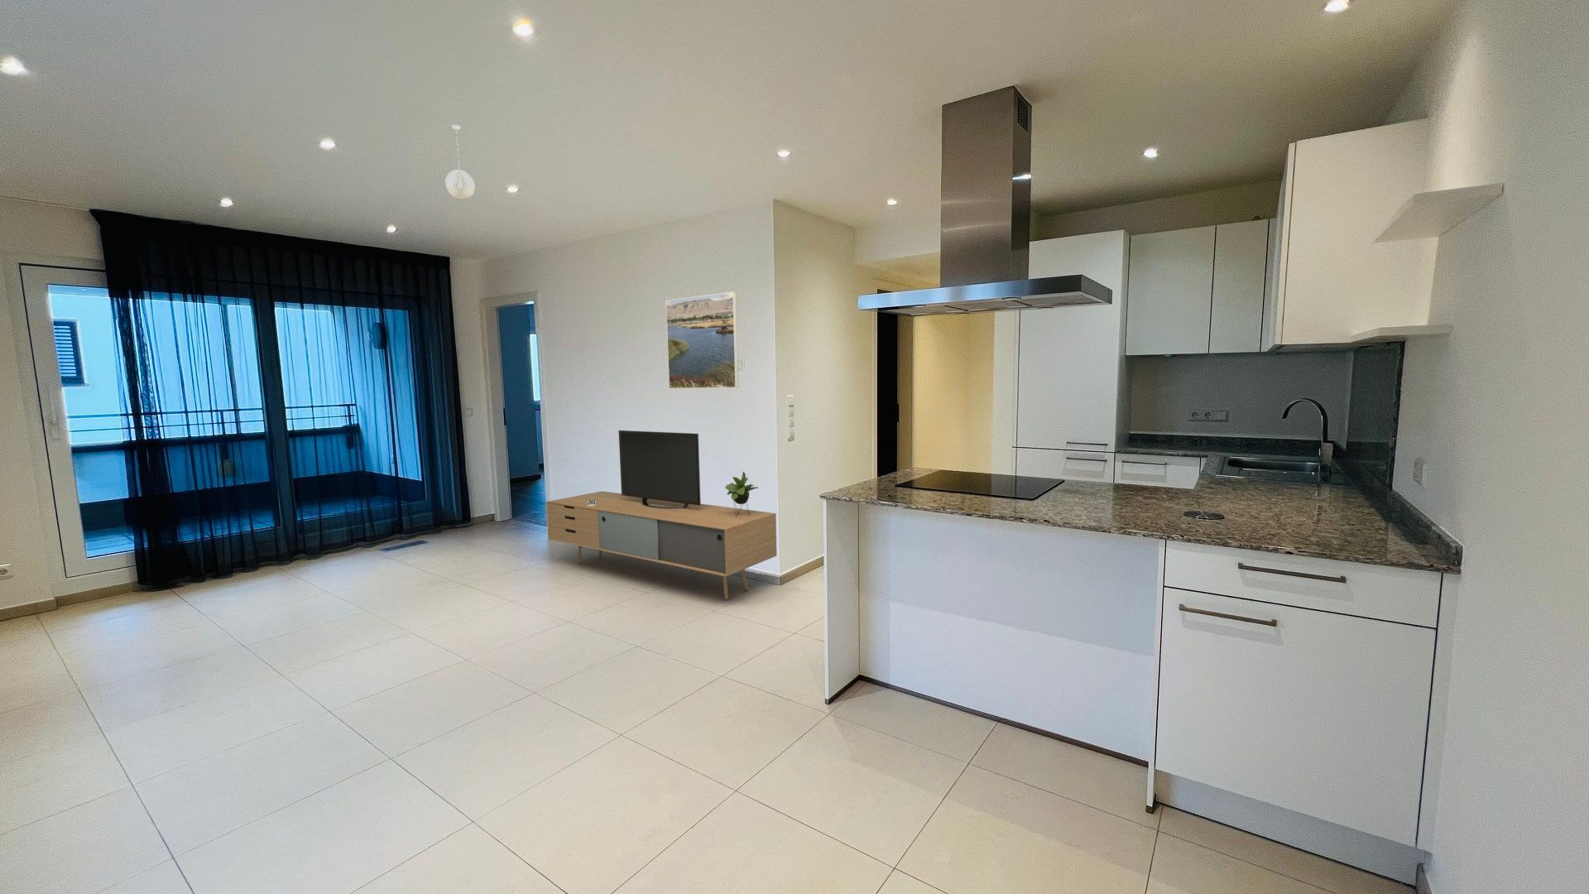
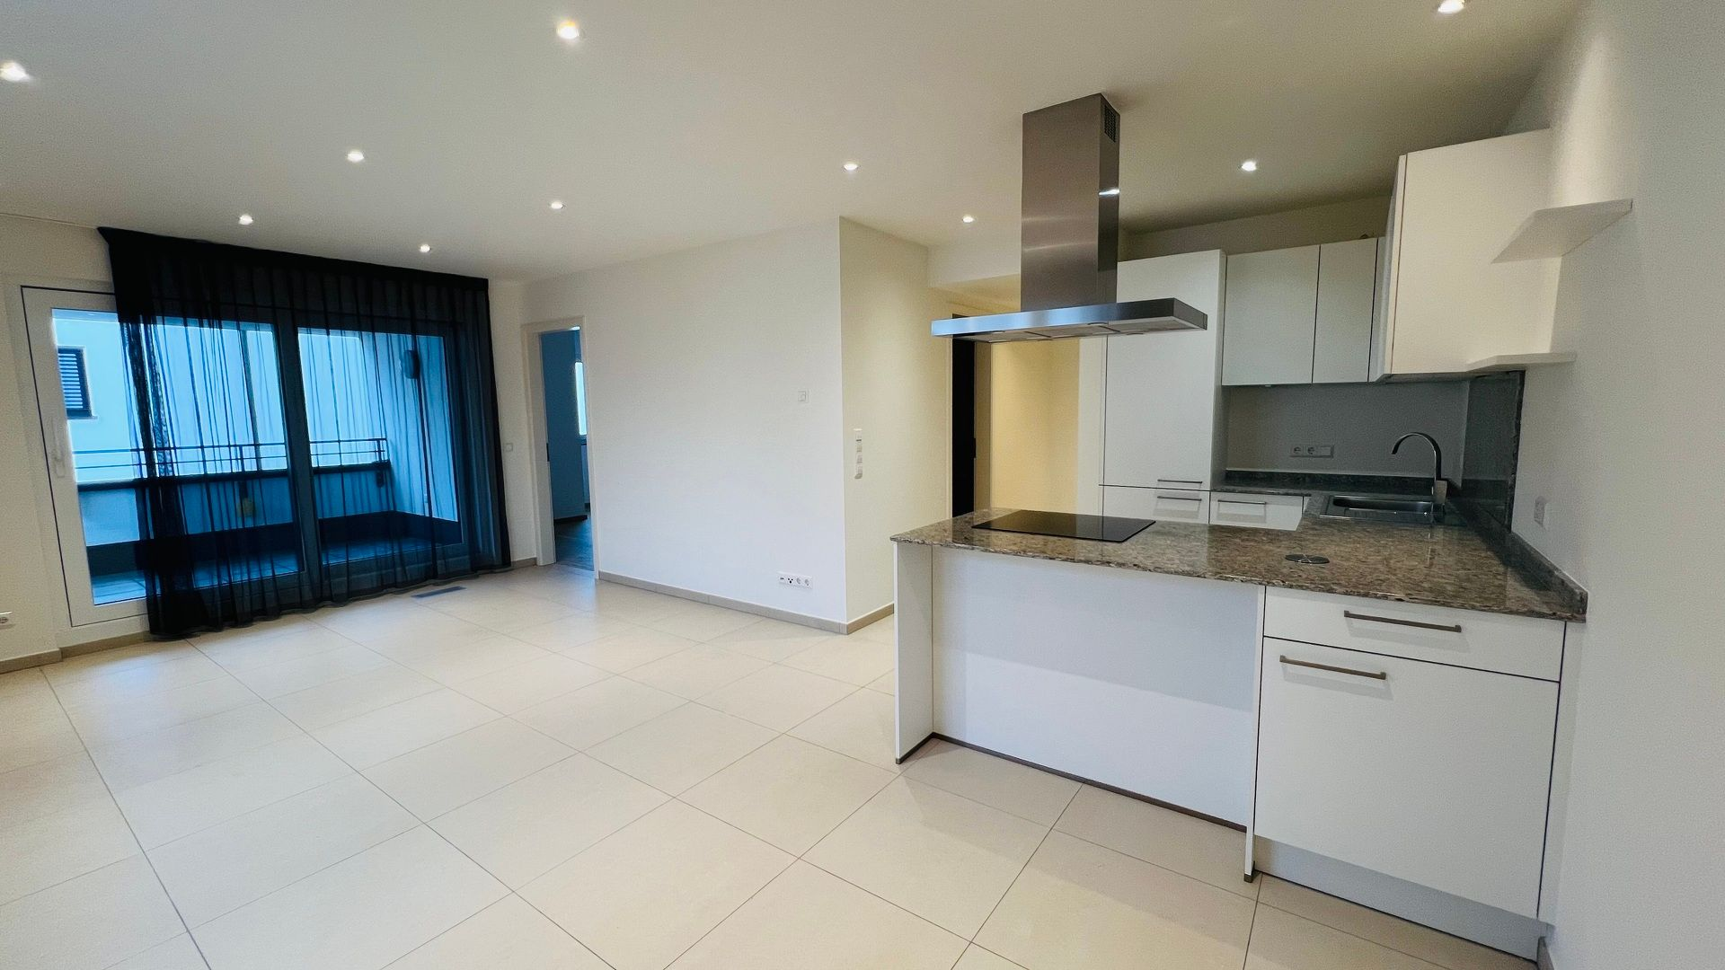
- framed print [666,291,739,390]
- pendant light [444,124,476,200]
- media console [546,430,777,600]
